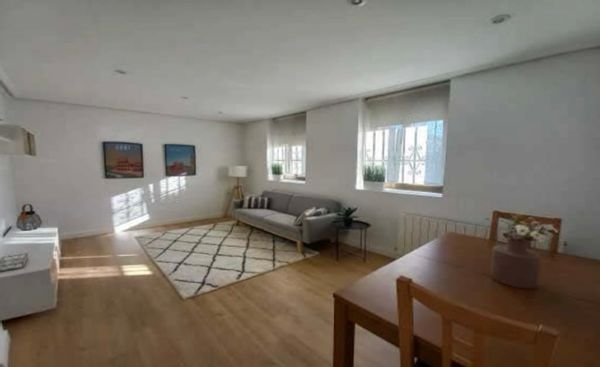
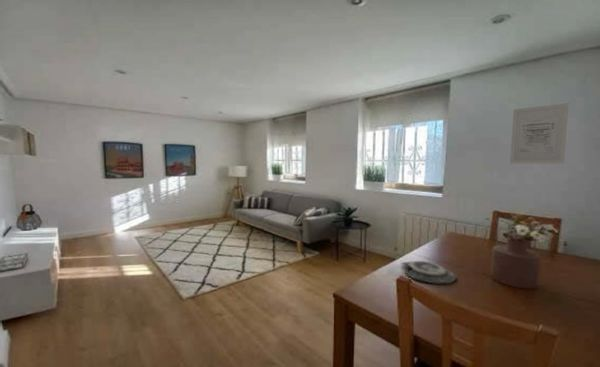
+ wall art [509,102,570,165]
+ plate [400,260,457,285]
